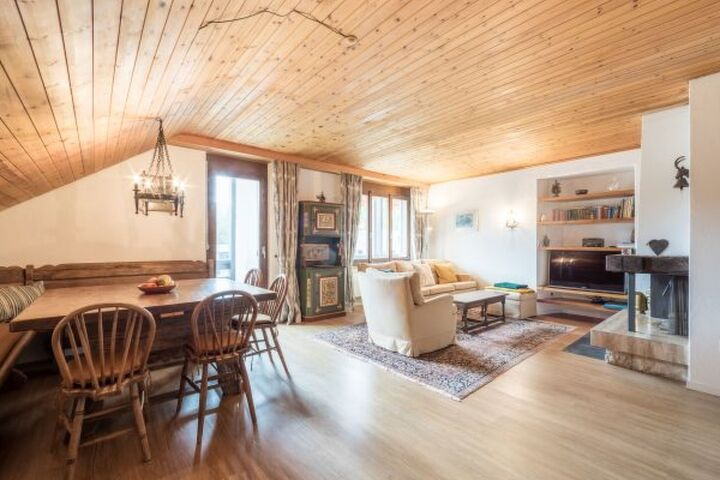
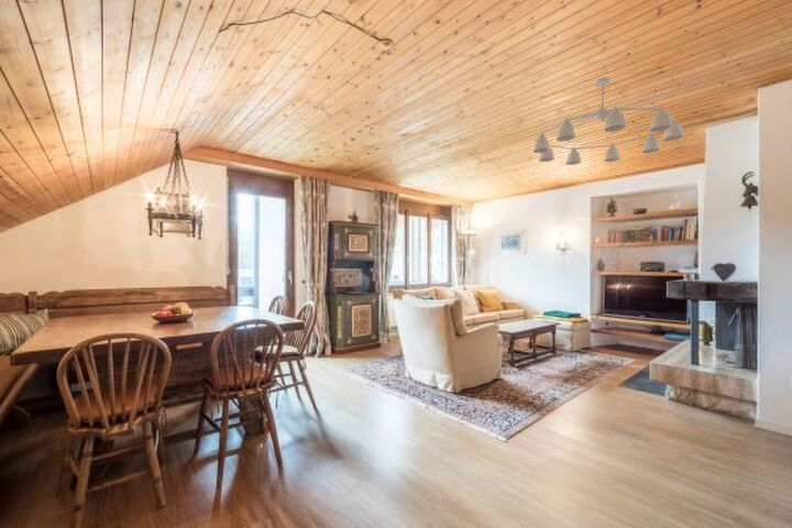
+ chandelier [531,76,686,166]
